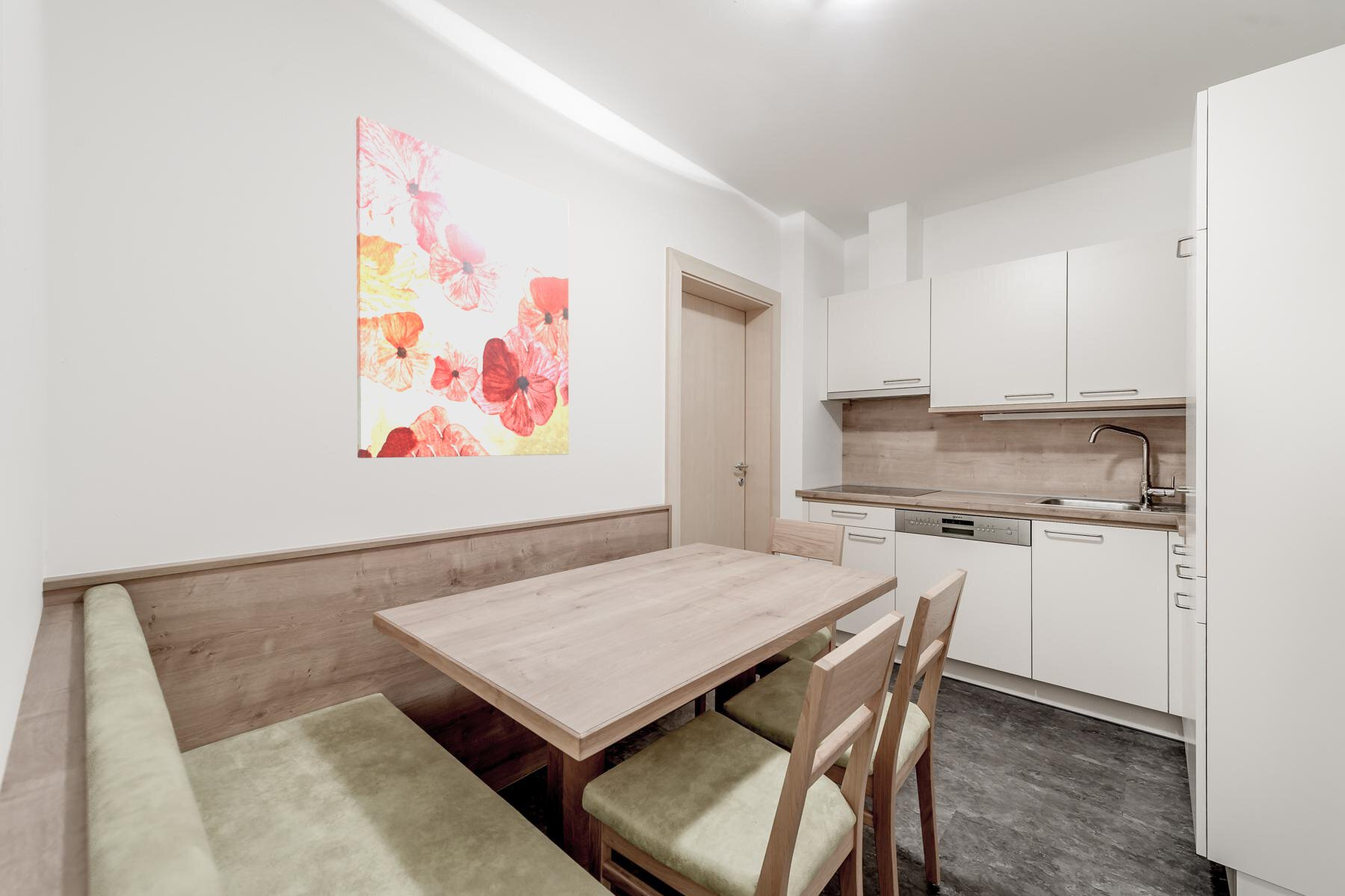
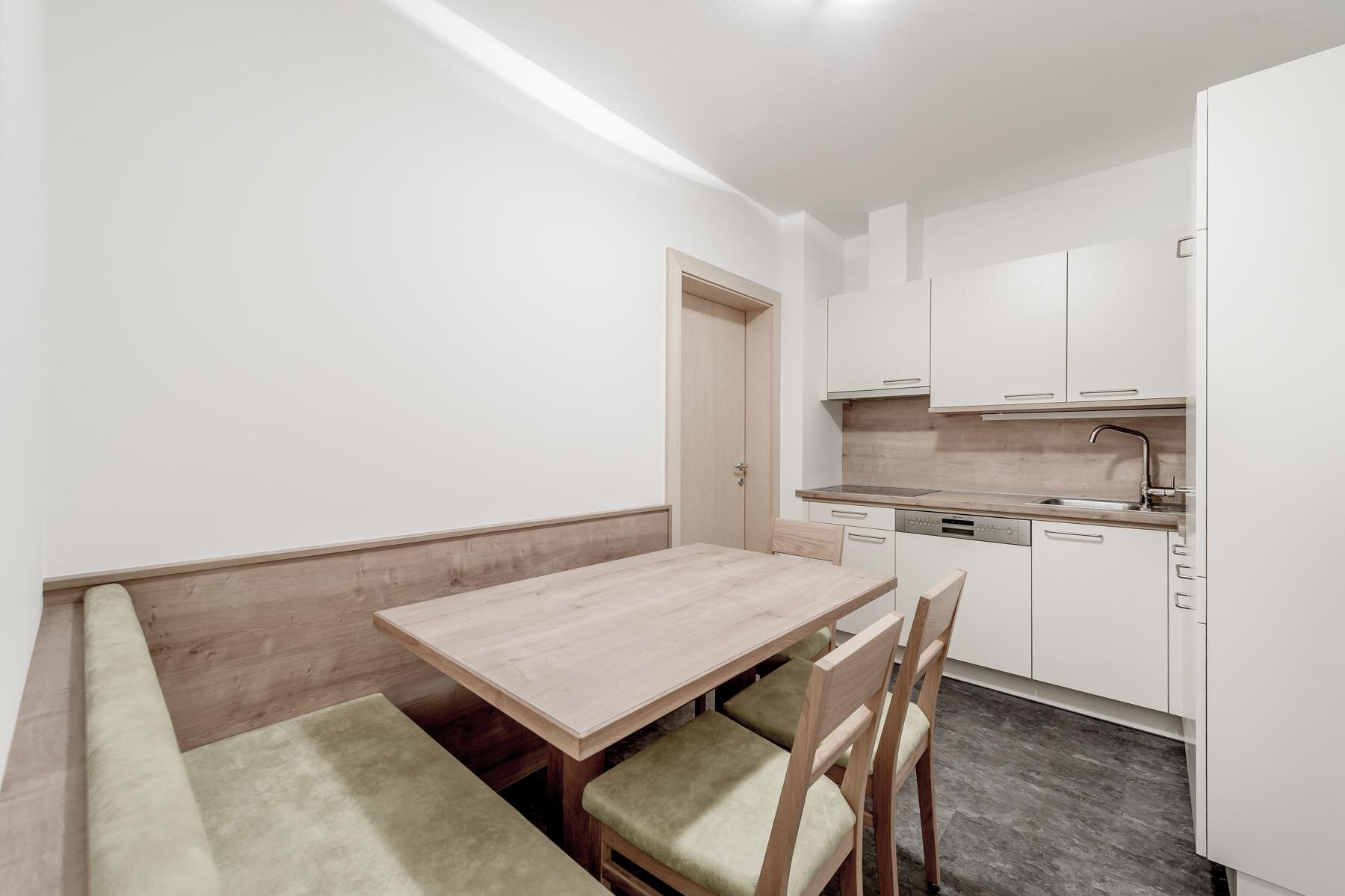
- wall art [356,114,569,459]
